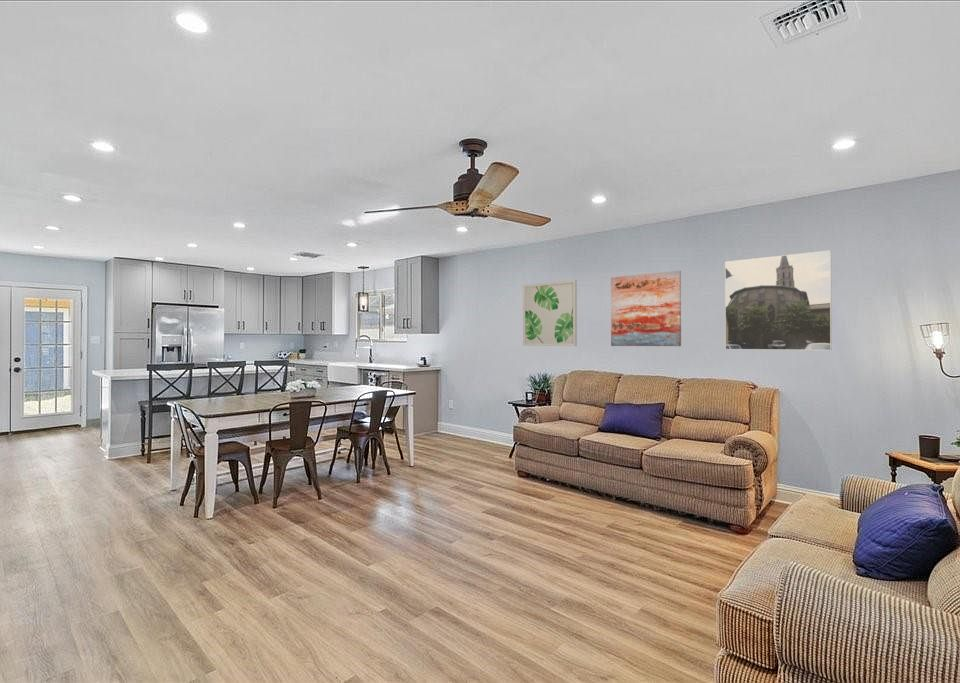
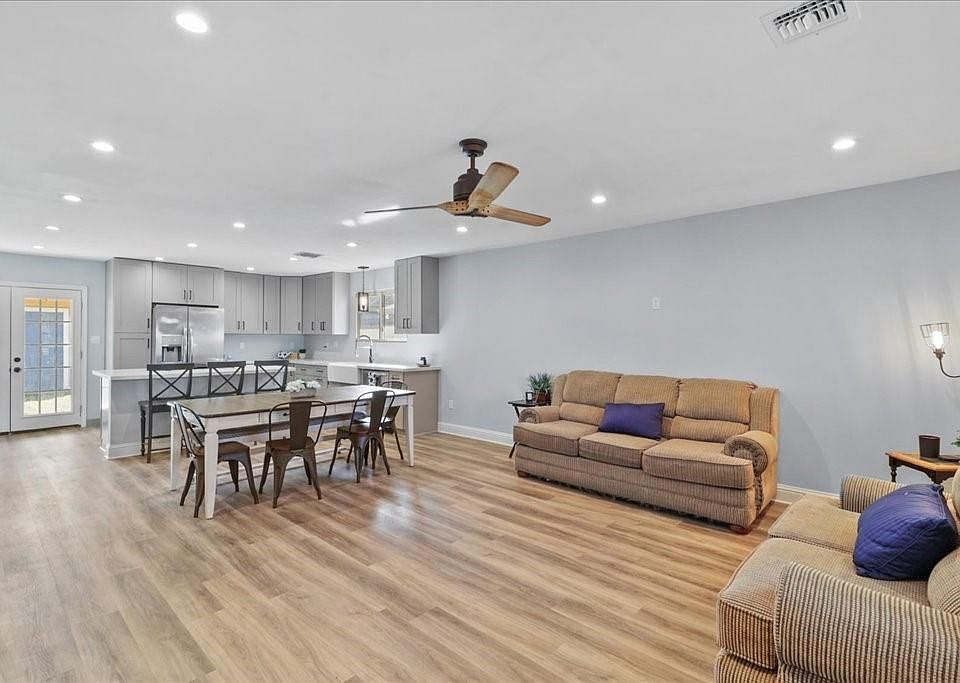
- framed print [724,249,833,351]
- wall art [610,270,682,347]
- wall art [522,279,578,347]
